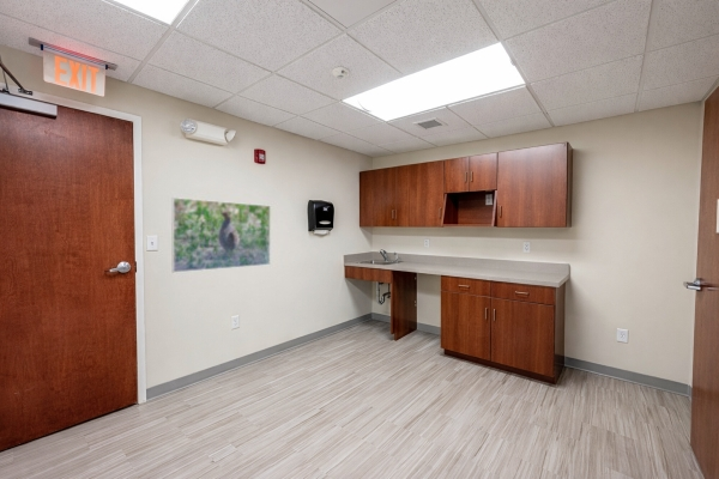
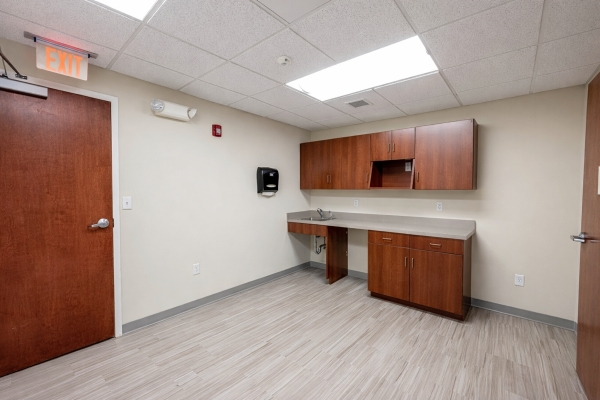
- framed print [170,196,272,273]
